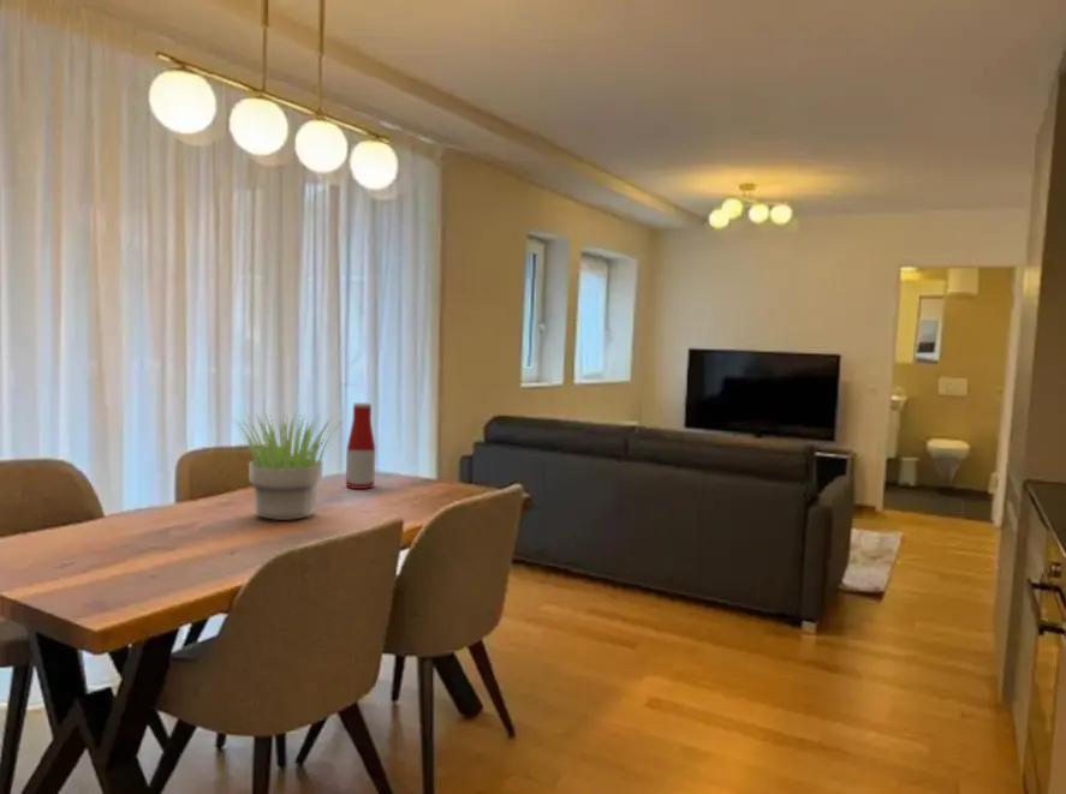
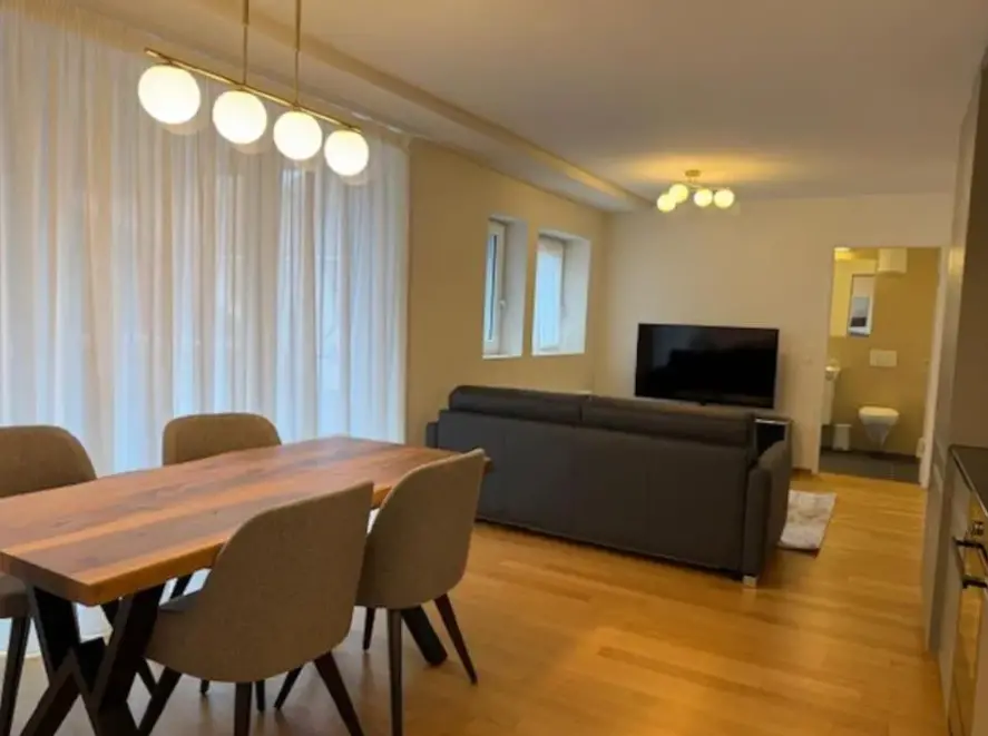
- bottle [345,401,376,490]
- potted plant [226,410,347,521]
